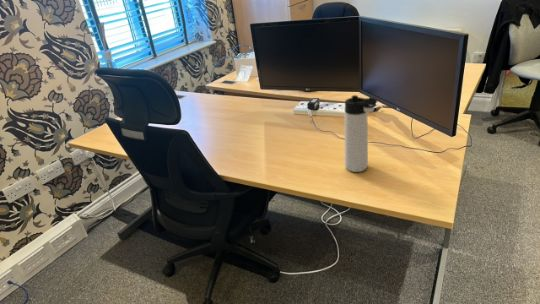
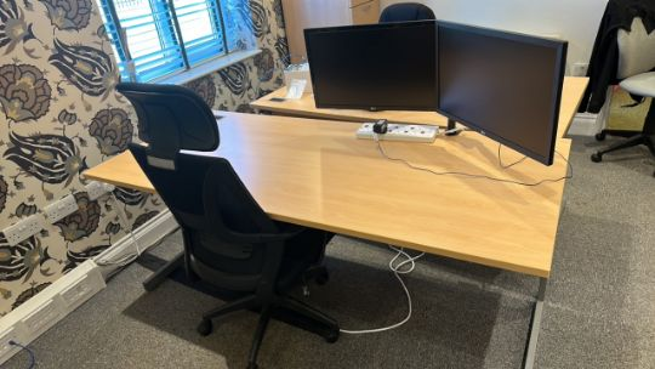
- thermos bottle [344,94,378,173]
